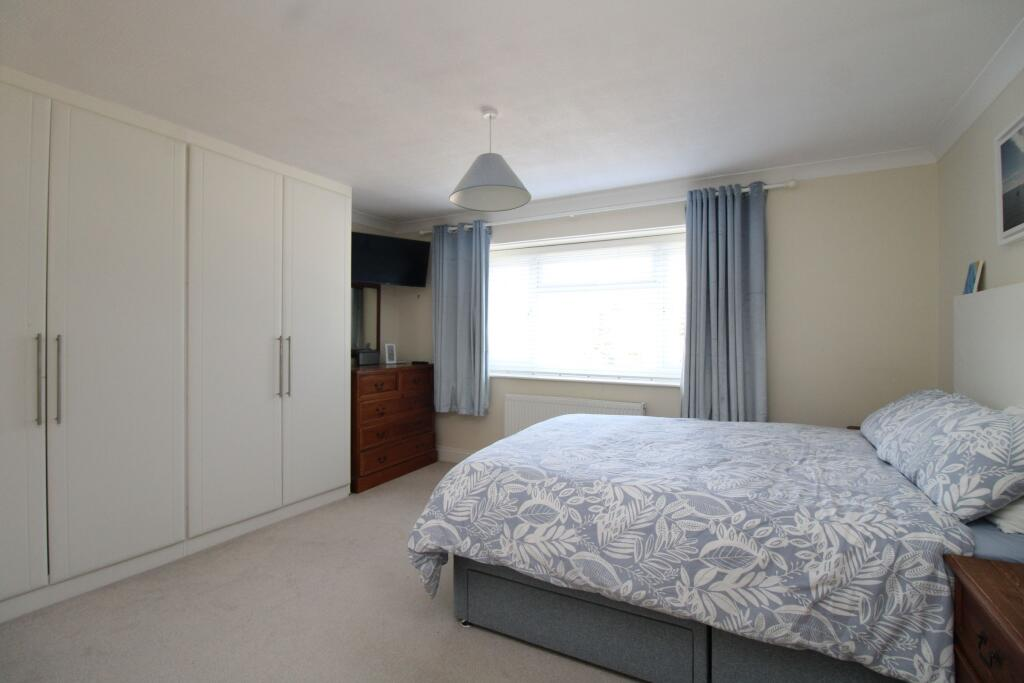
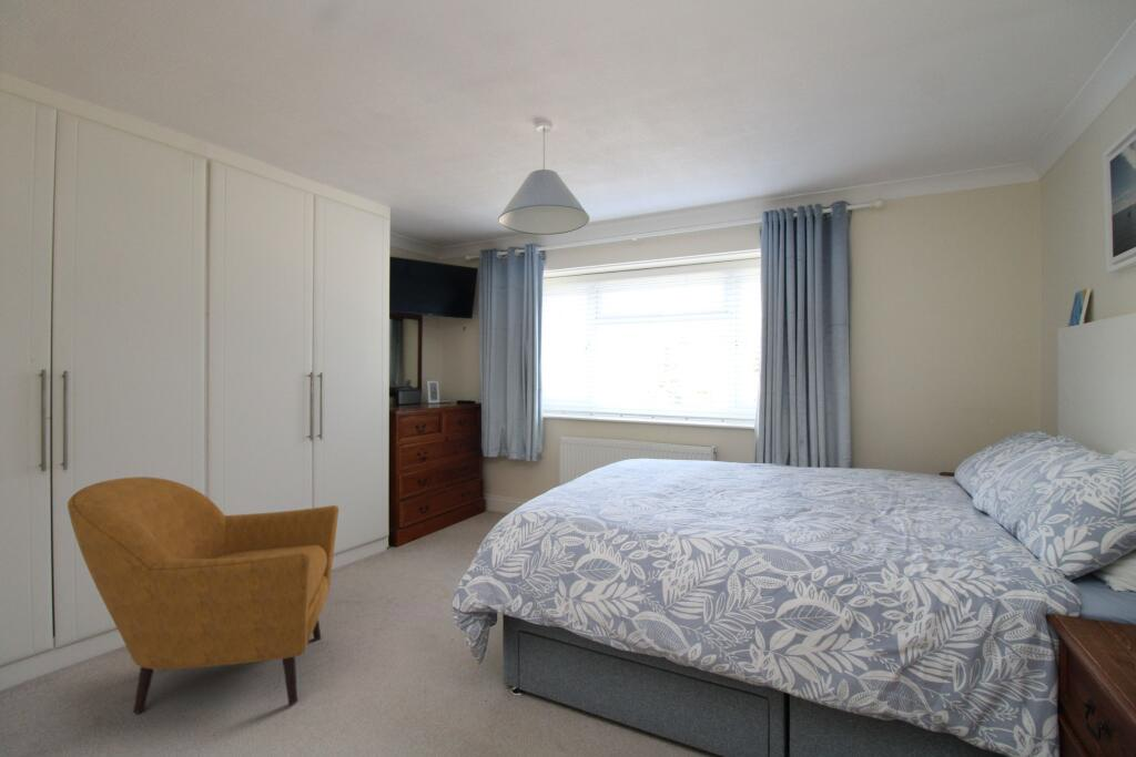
+ armchair [67,475,339,714]
